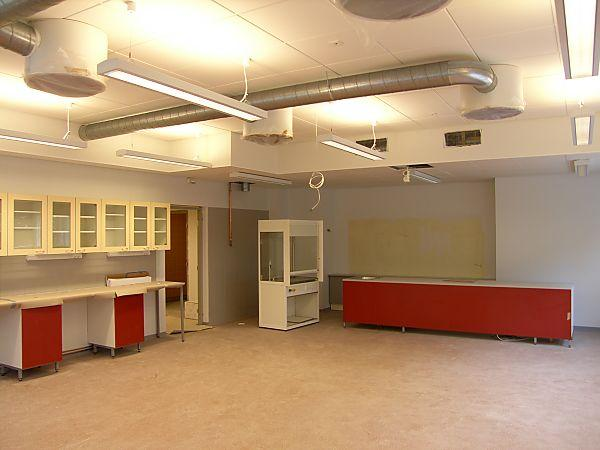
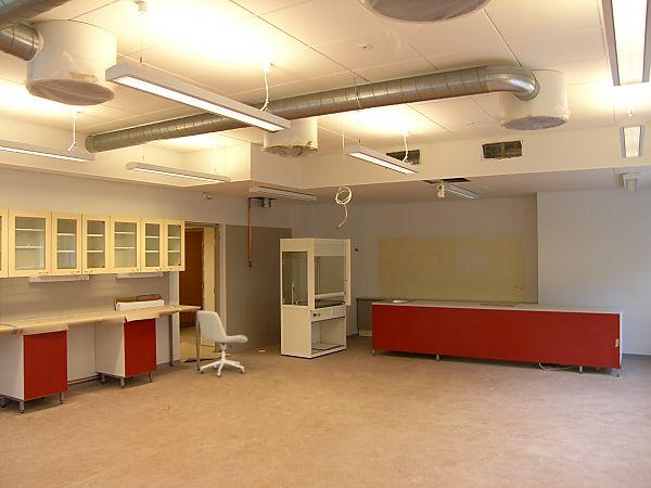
+ office chair [196,309,248,377]
